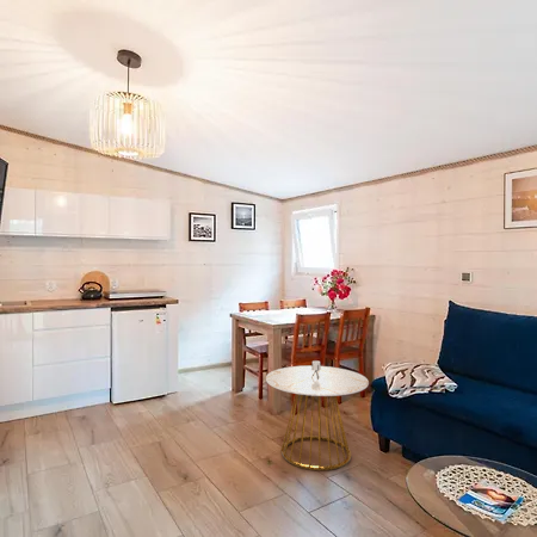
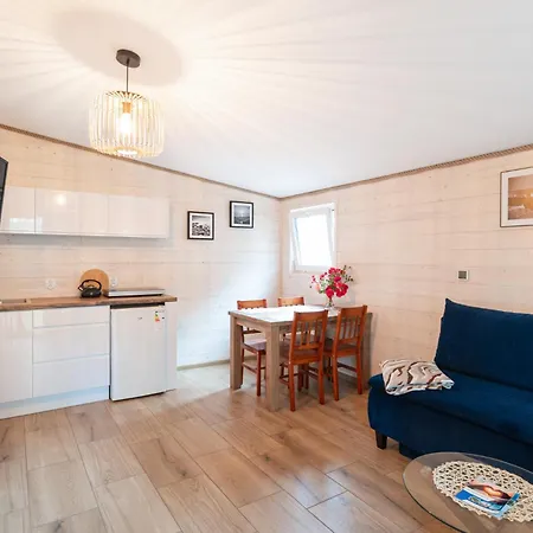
- side table [265,359,370,471]
